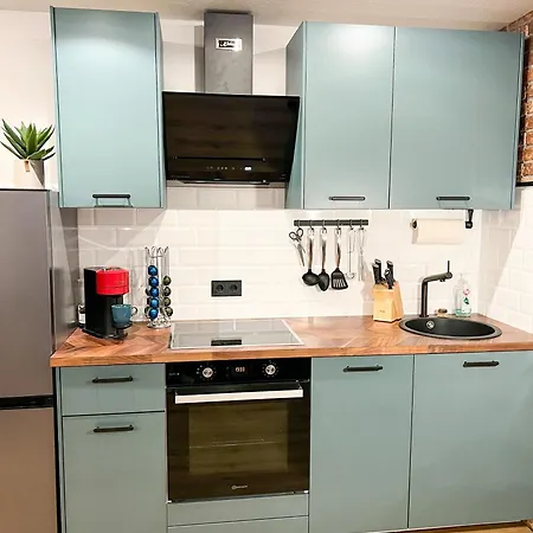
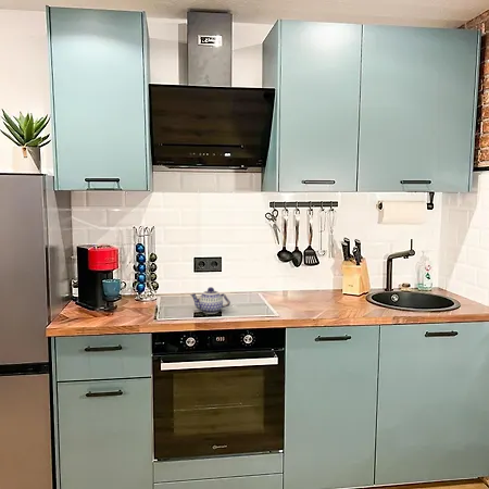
+ teapot [189,286,231,315]
